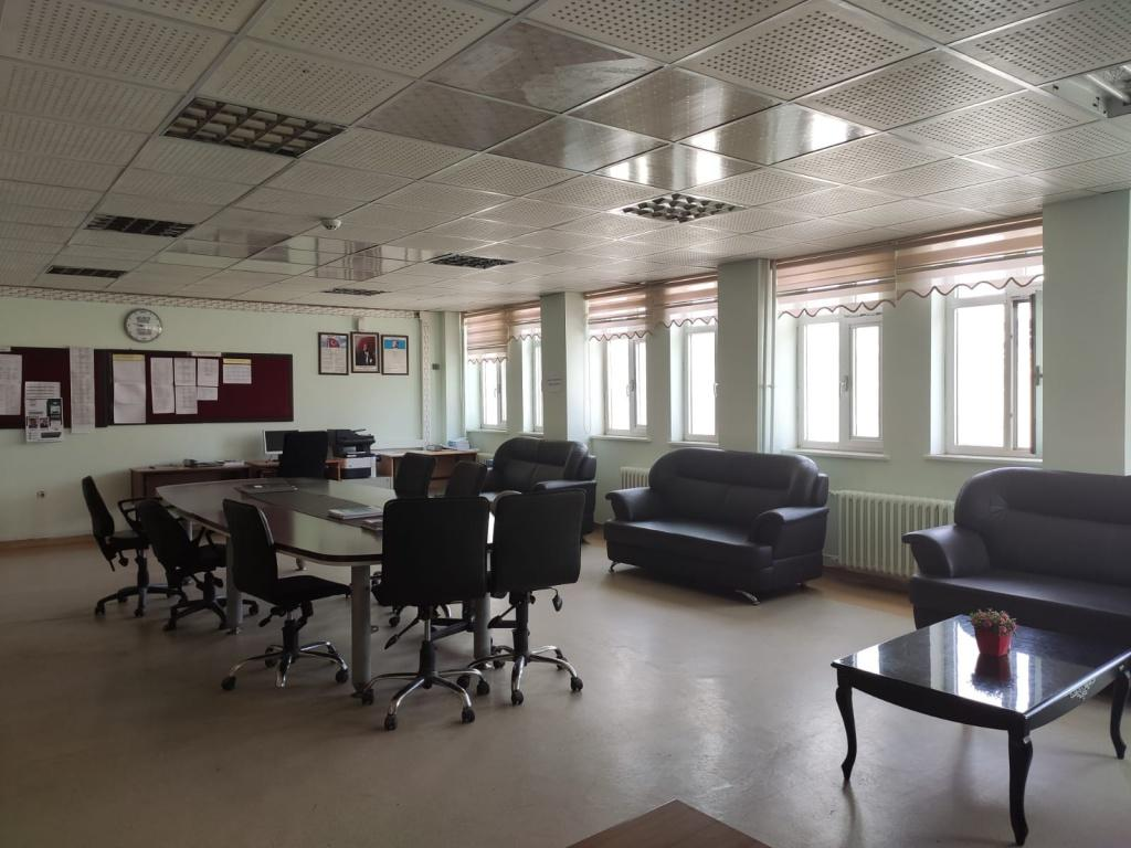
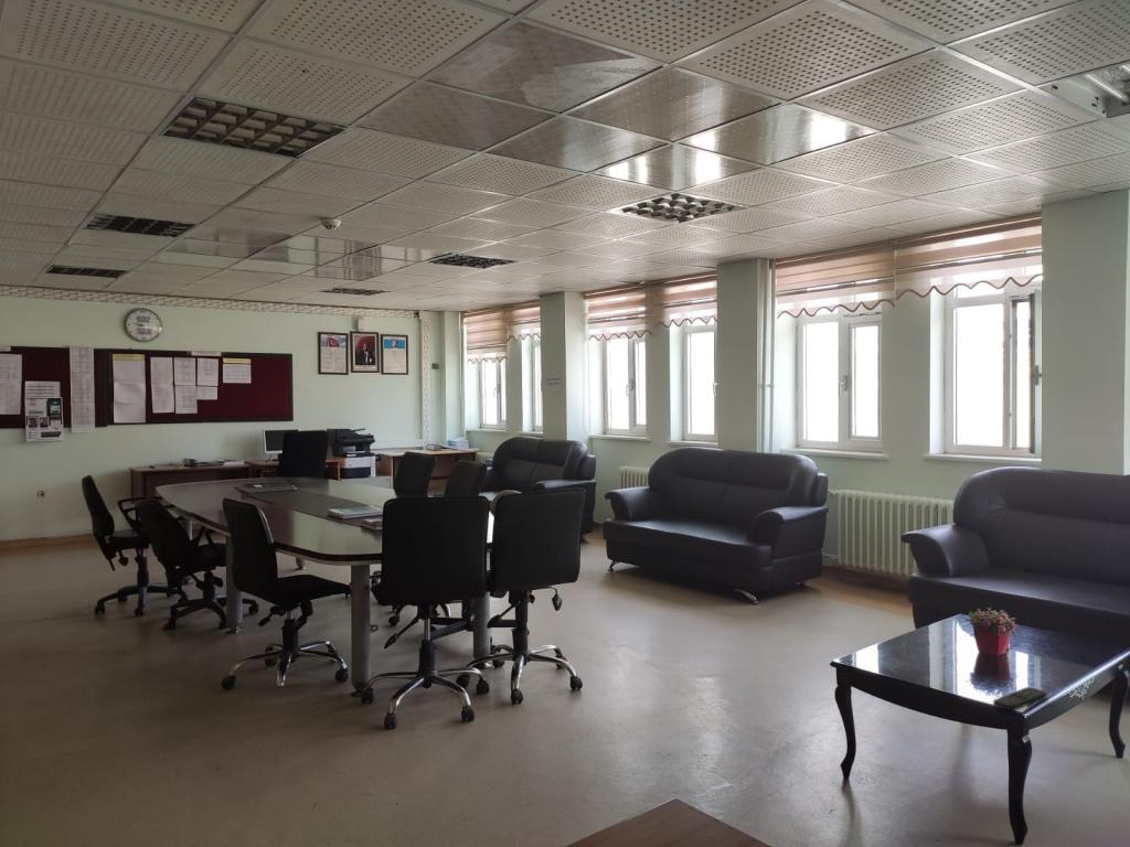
+ remote control [992,686,1047,711]
